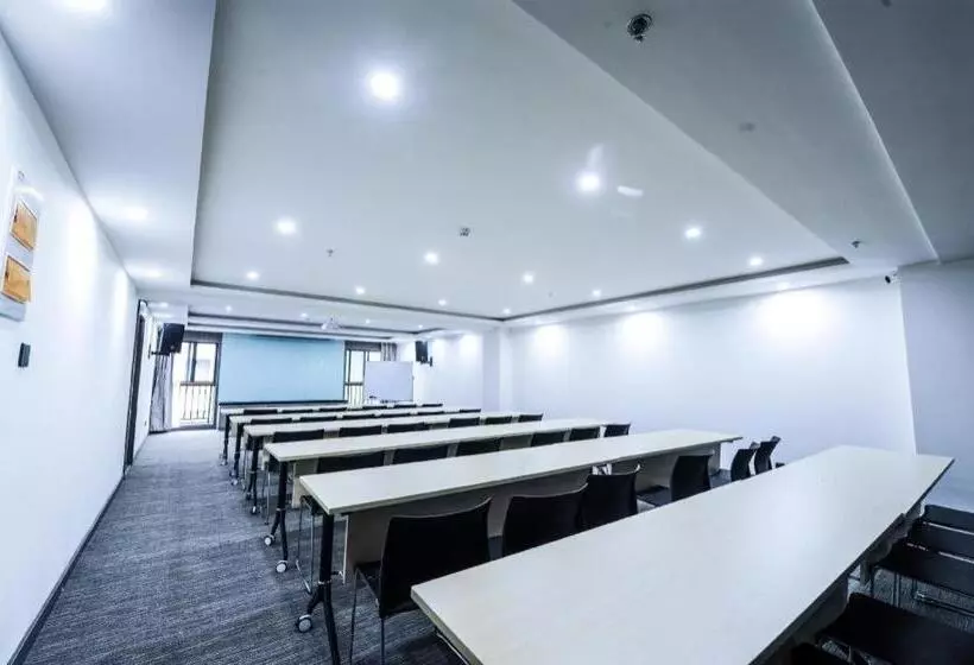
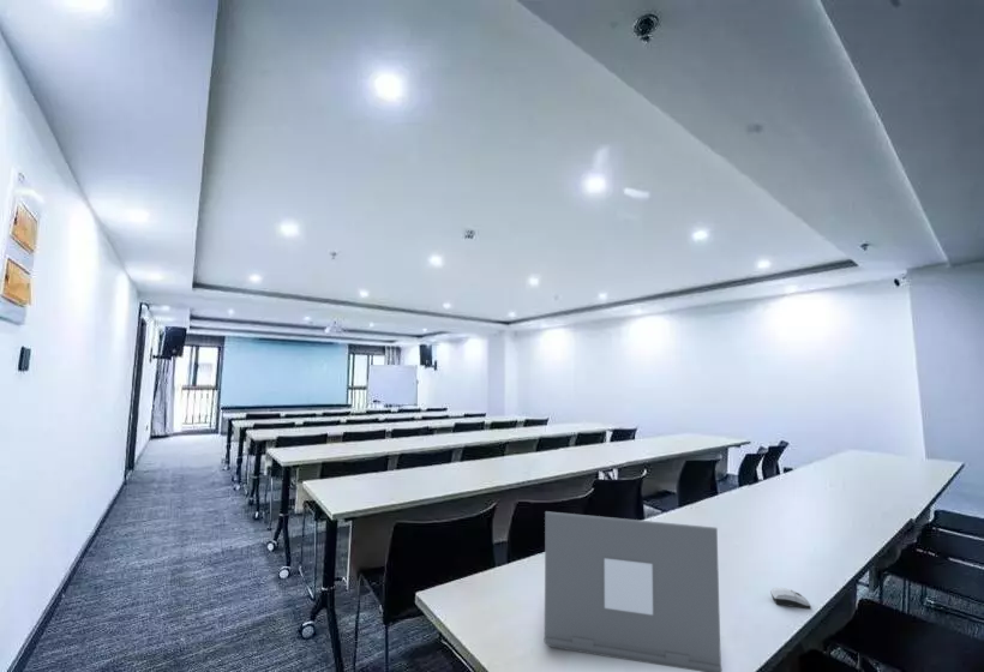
+ computer mouse [769,586,812,611]
+ laptop [544,510,724,672]
